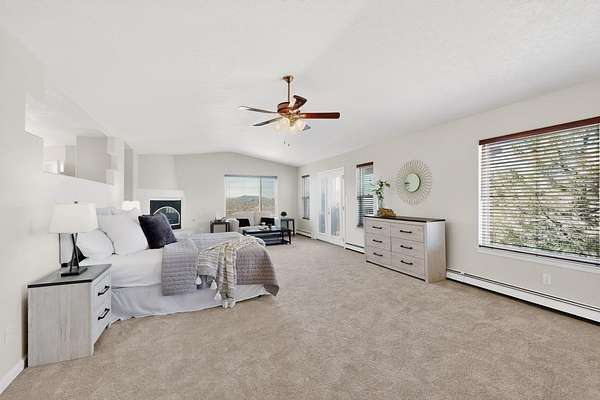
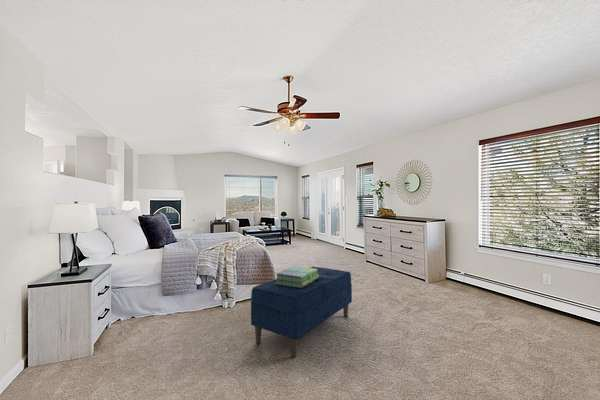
+ bench [250,266,353,358]
+ stack of books [274,265,319,288]
